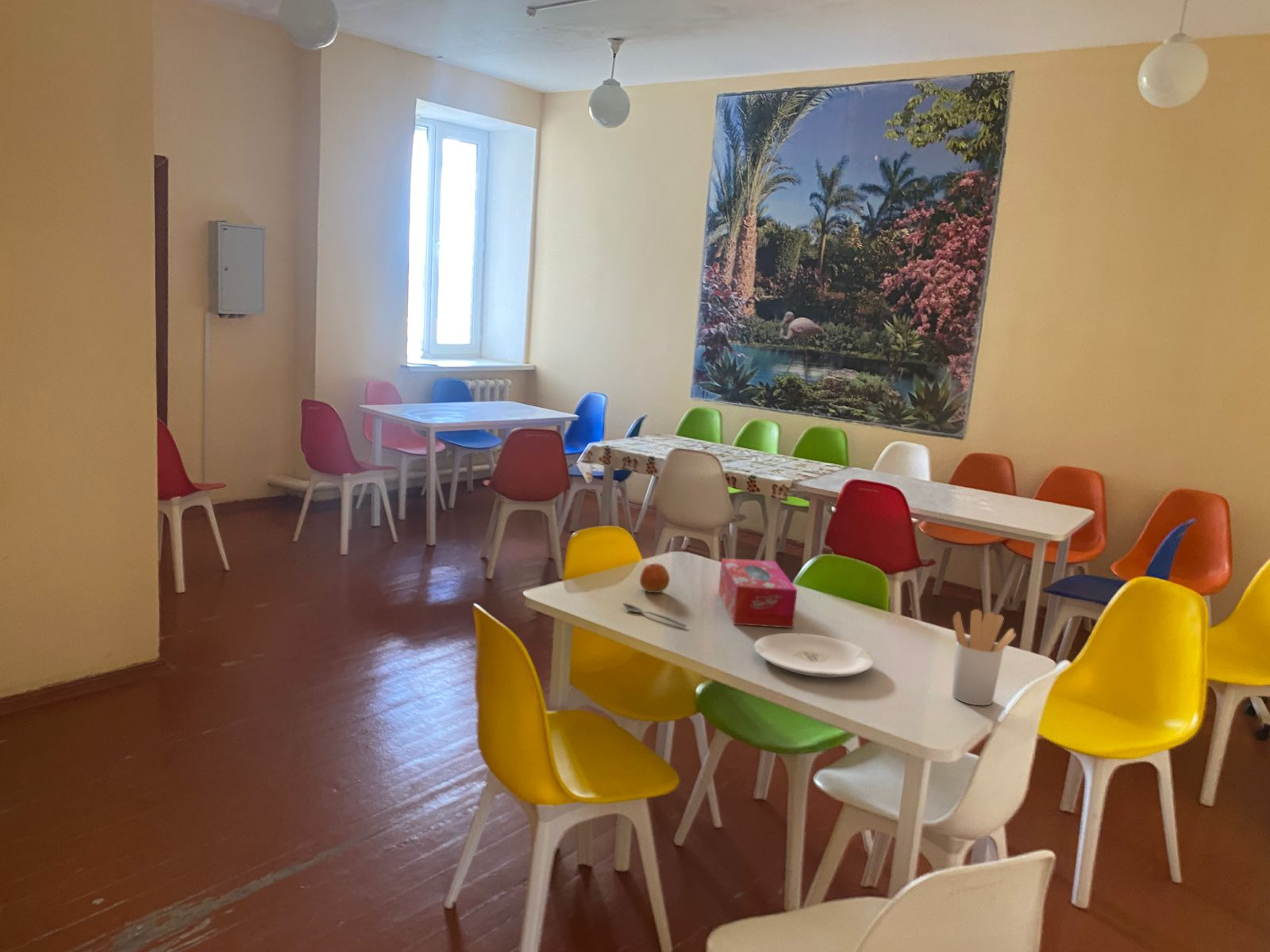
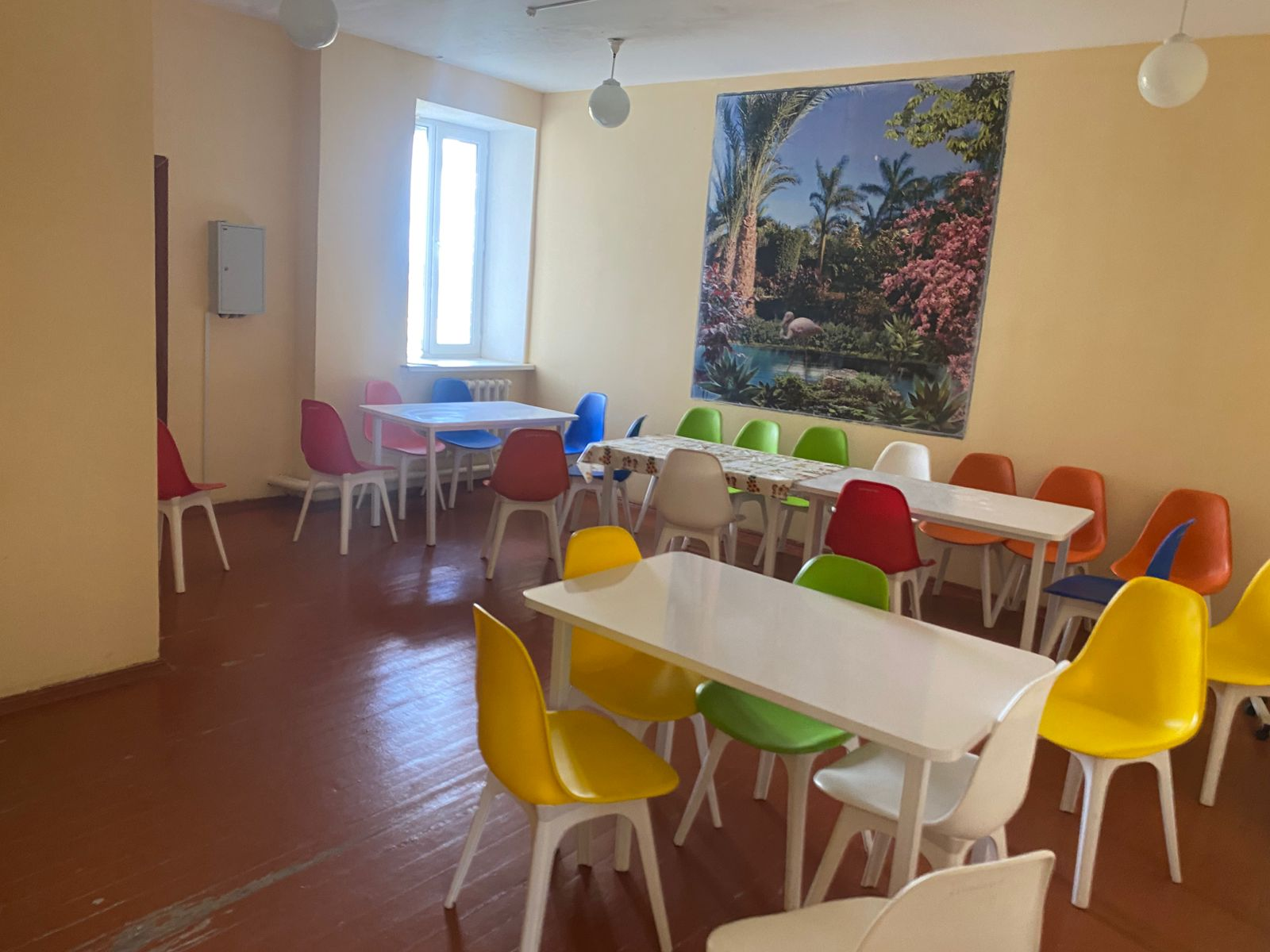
- tissue box [718,558,798,628]
- spoon [622,602,687,628]
- utensil holder [952,608,1017,706]
- apple [639,562,671,593]
- plate [754,632,875,678]
